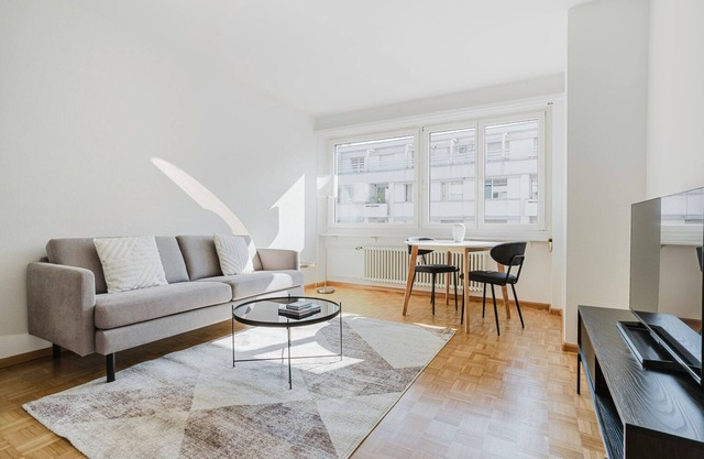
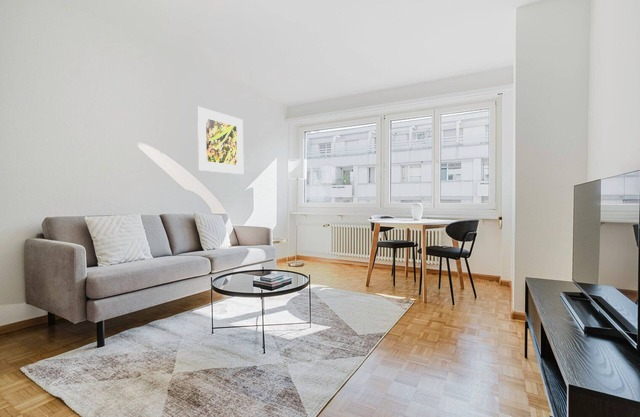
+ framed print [196,106,244,175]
